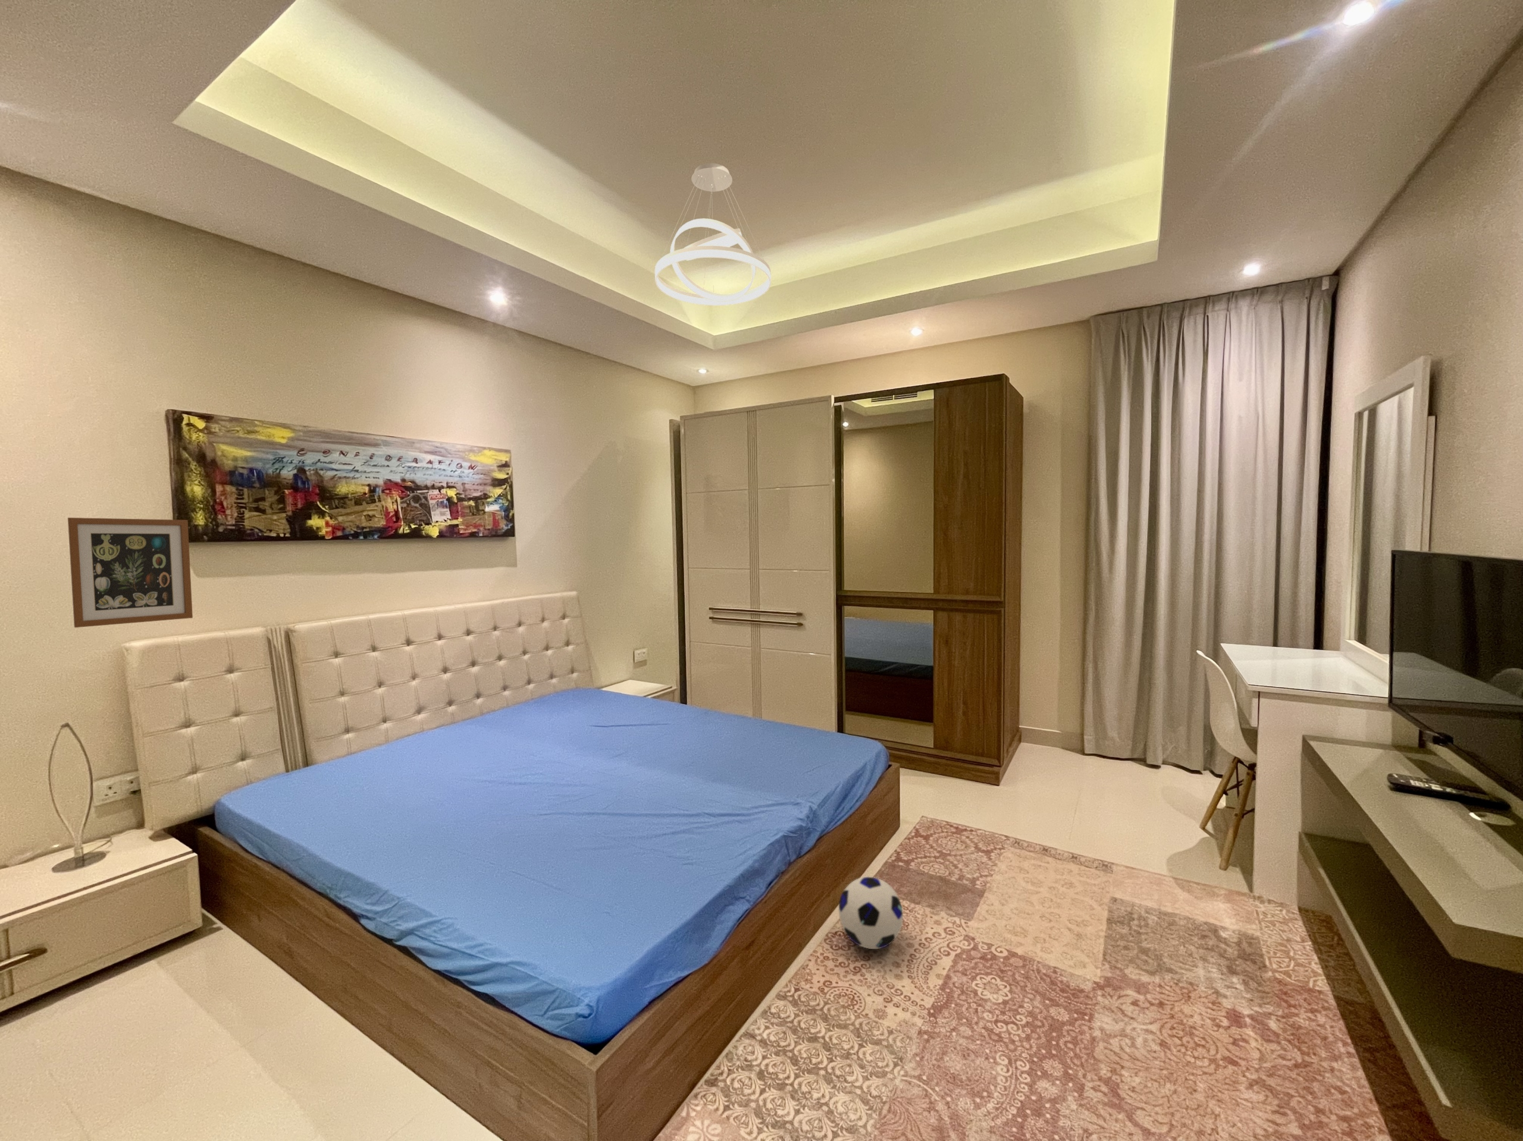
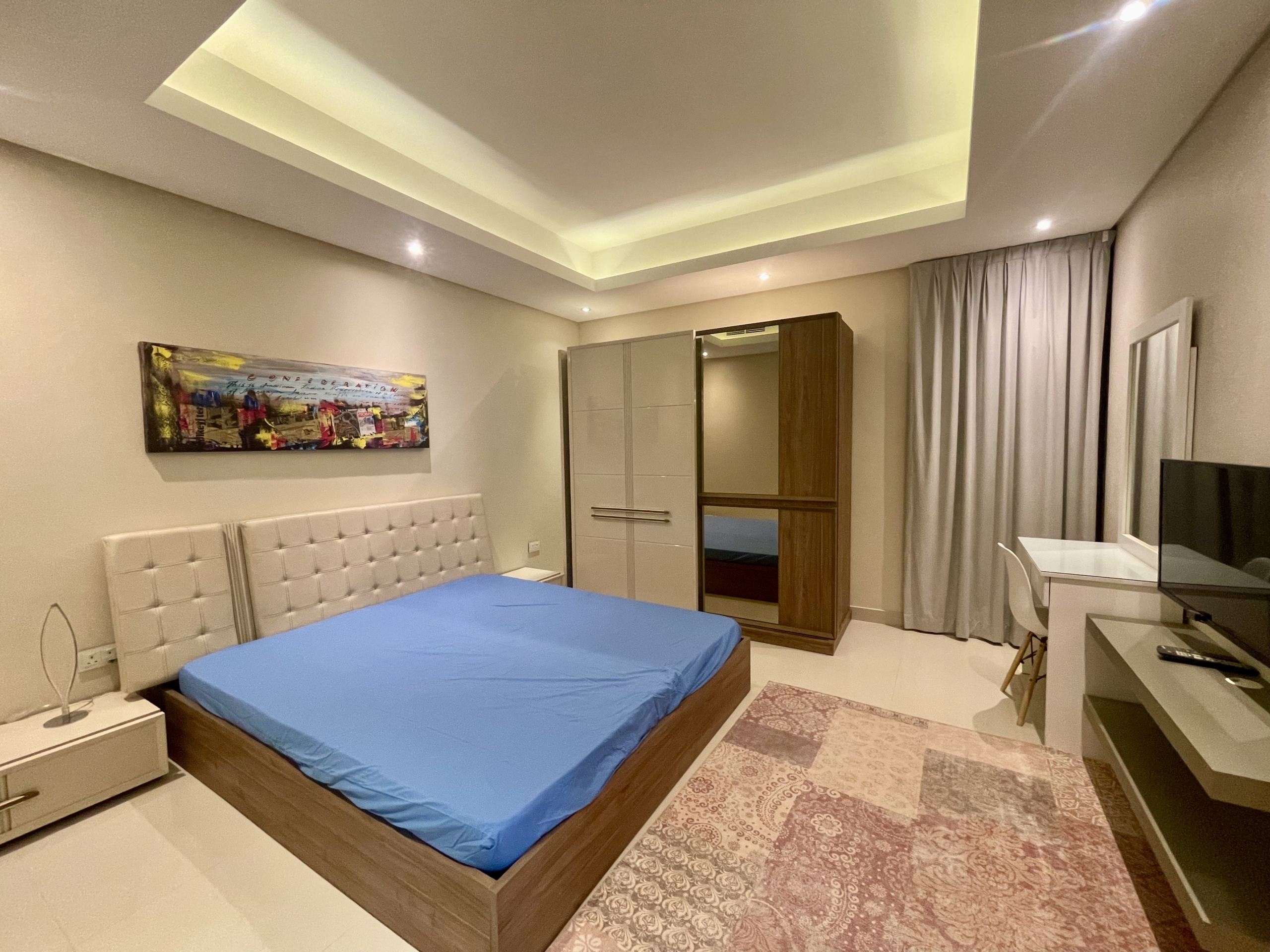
- soccer ball [838,876,904,949]
- pendant light [655,163,771,306]
- wall art [67,517,193,628]
